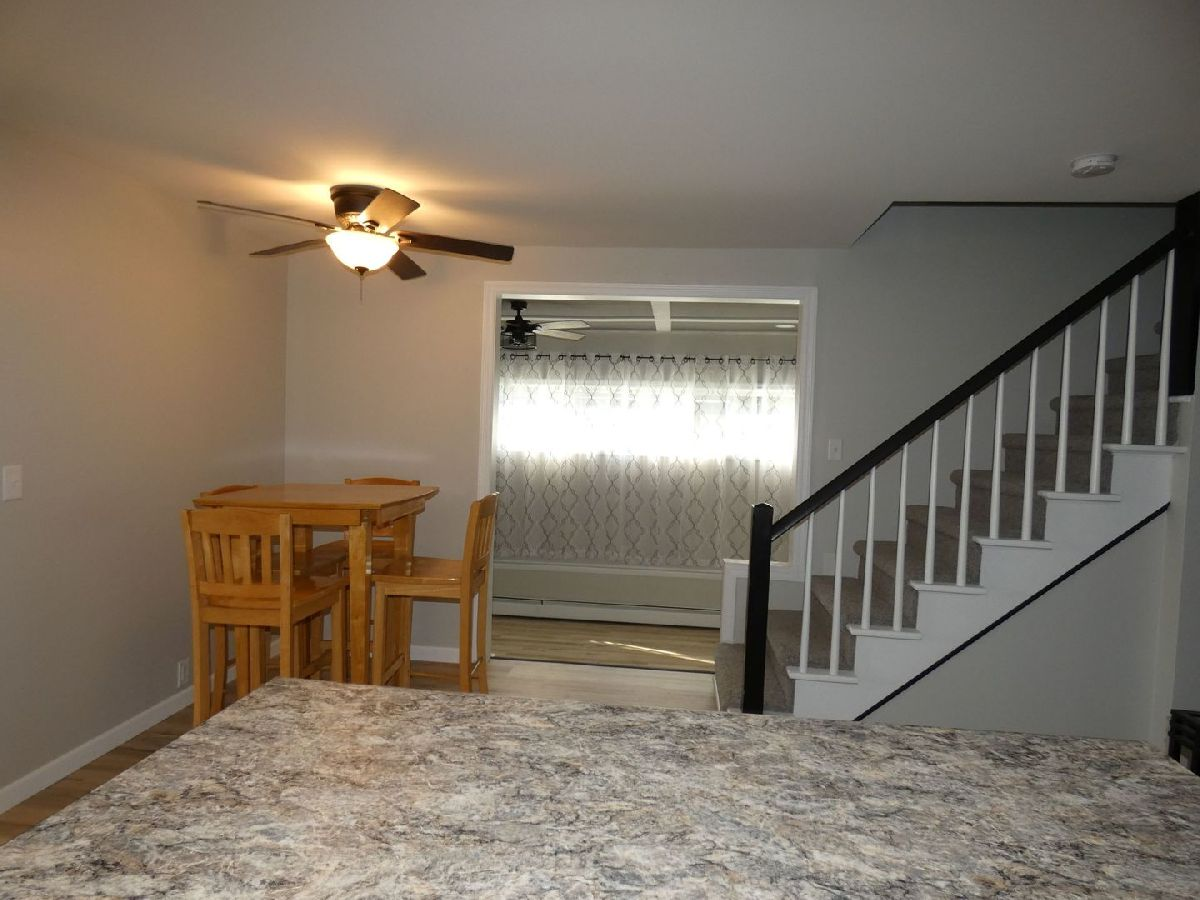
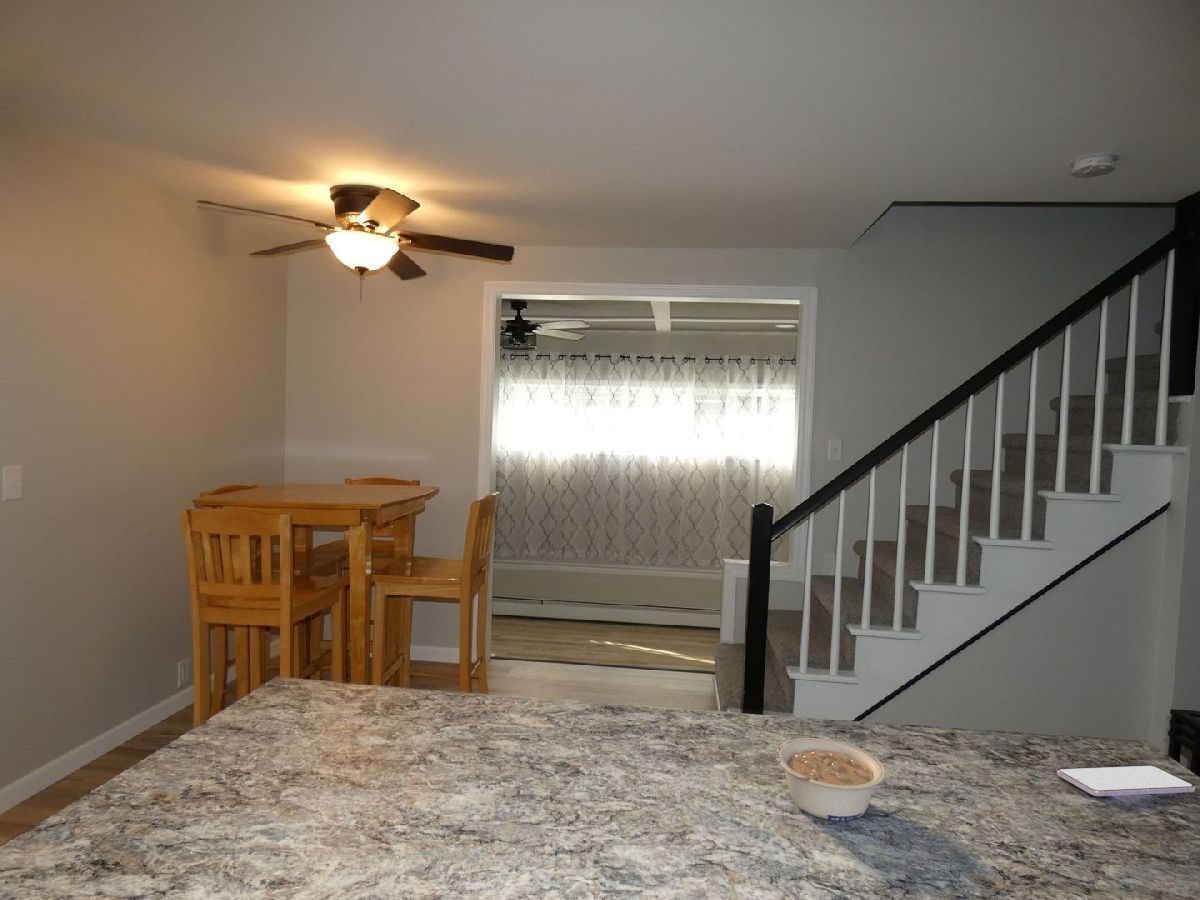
+ legume [775,737,887,822]
+ smartphone [1056,764,1196,797]
